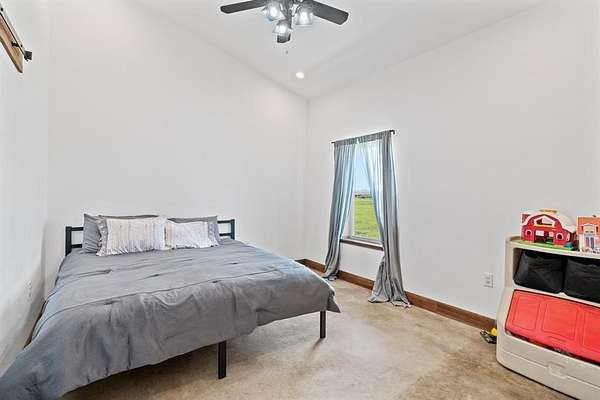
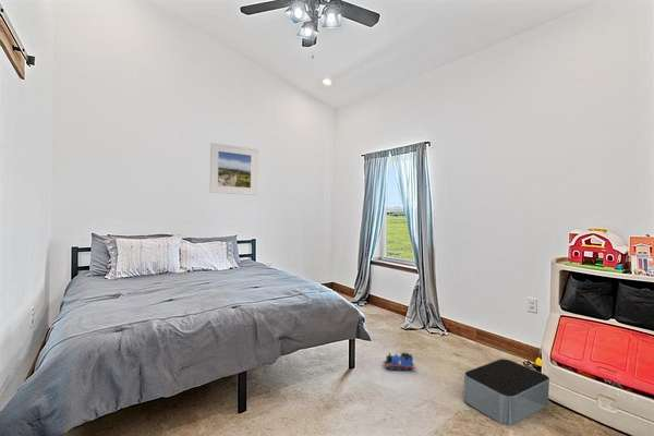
+ storage bin [462,358,550,426]
+ train [382,352,416,372]
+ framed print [208,142,259,196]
